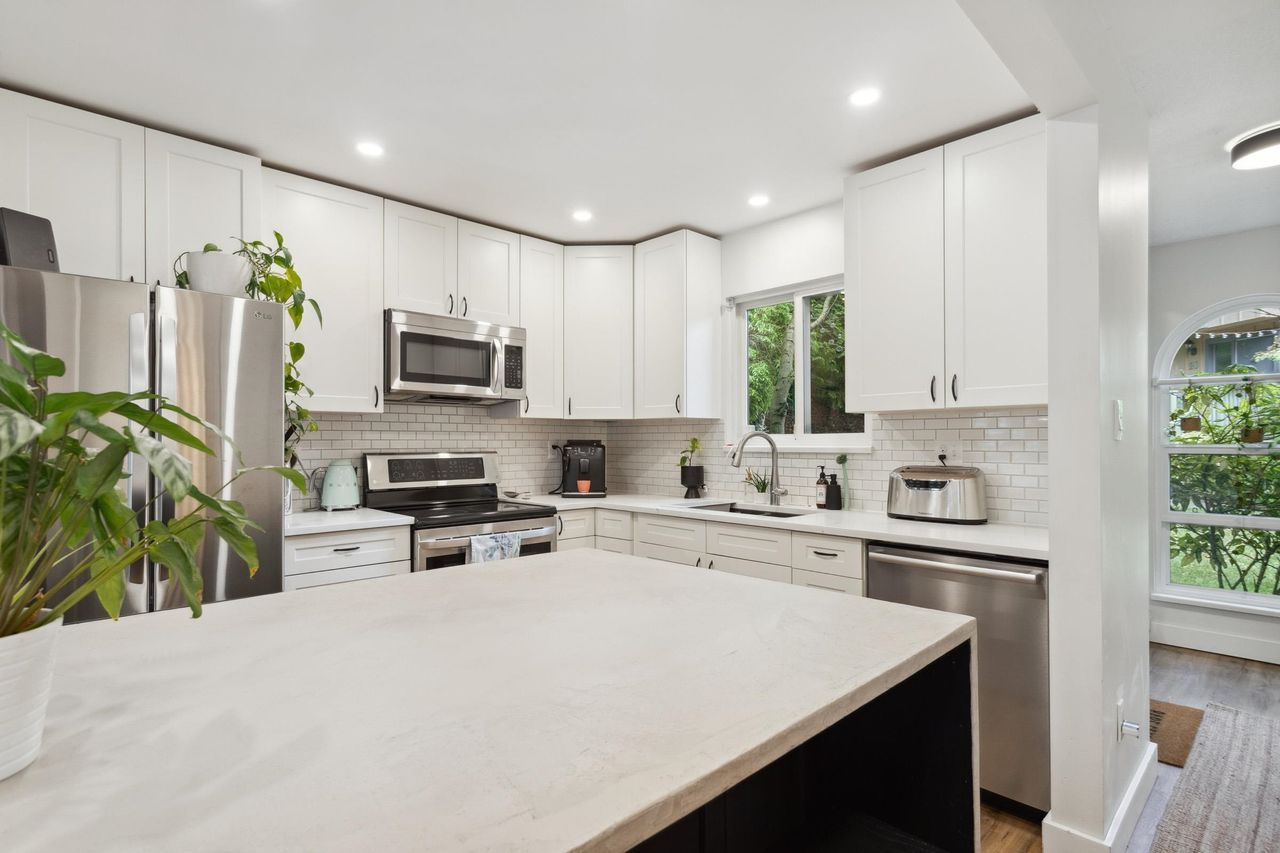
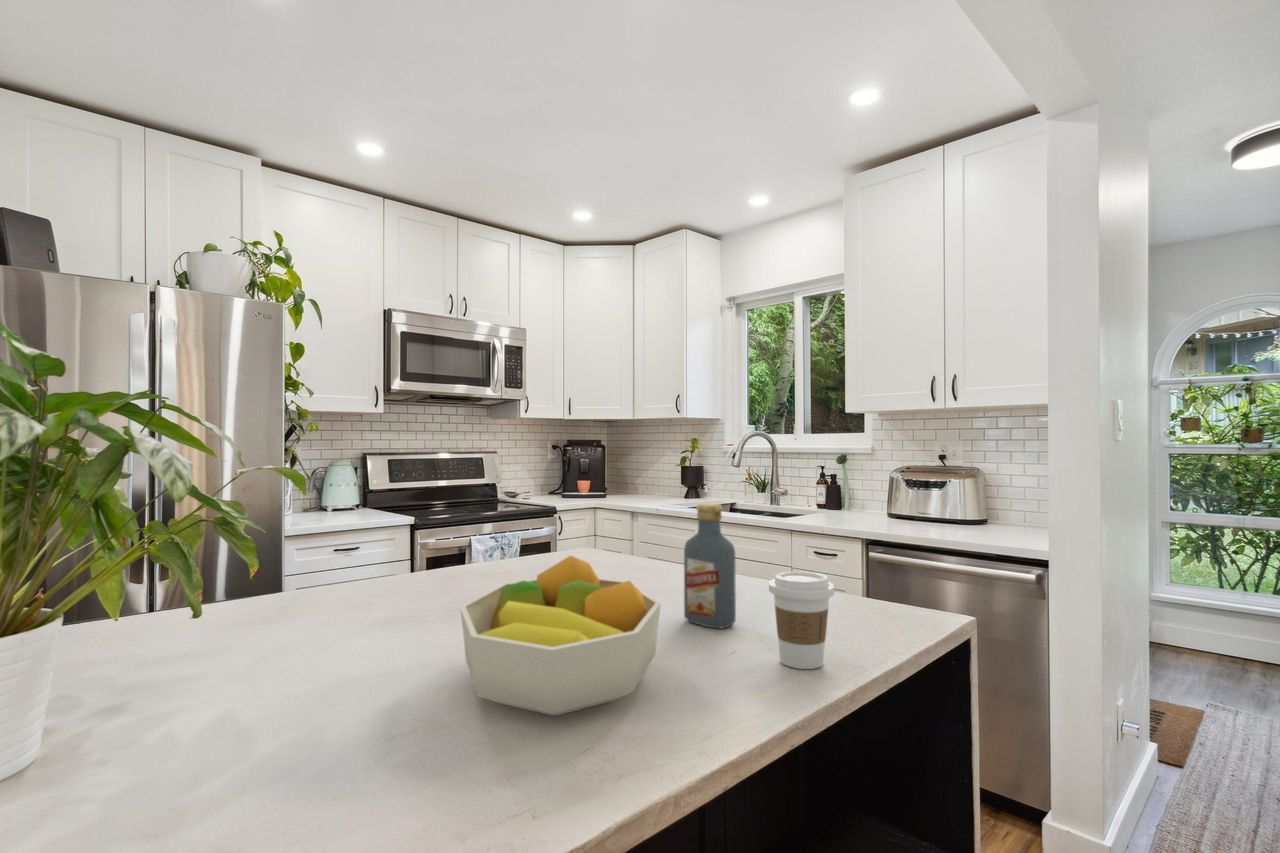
+ coffee cup [768,571,835,670]
+ vodka [683,502,737,629]
+ fruit bowl [459,554,662,717]
